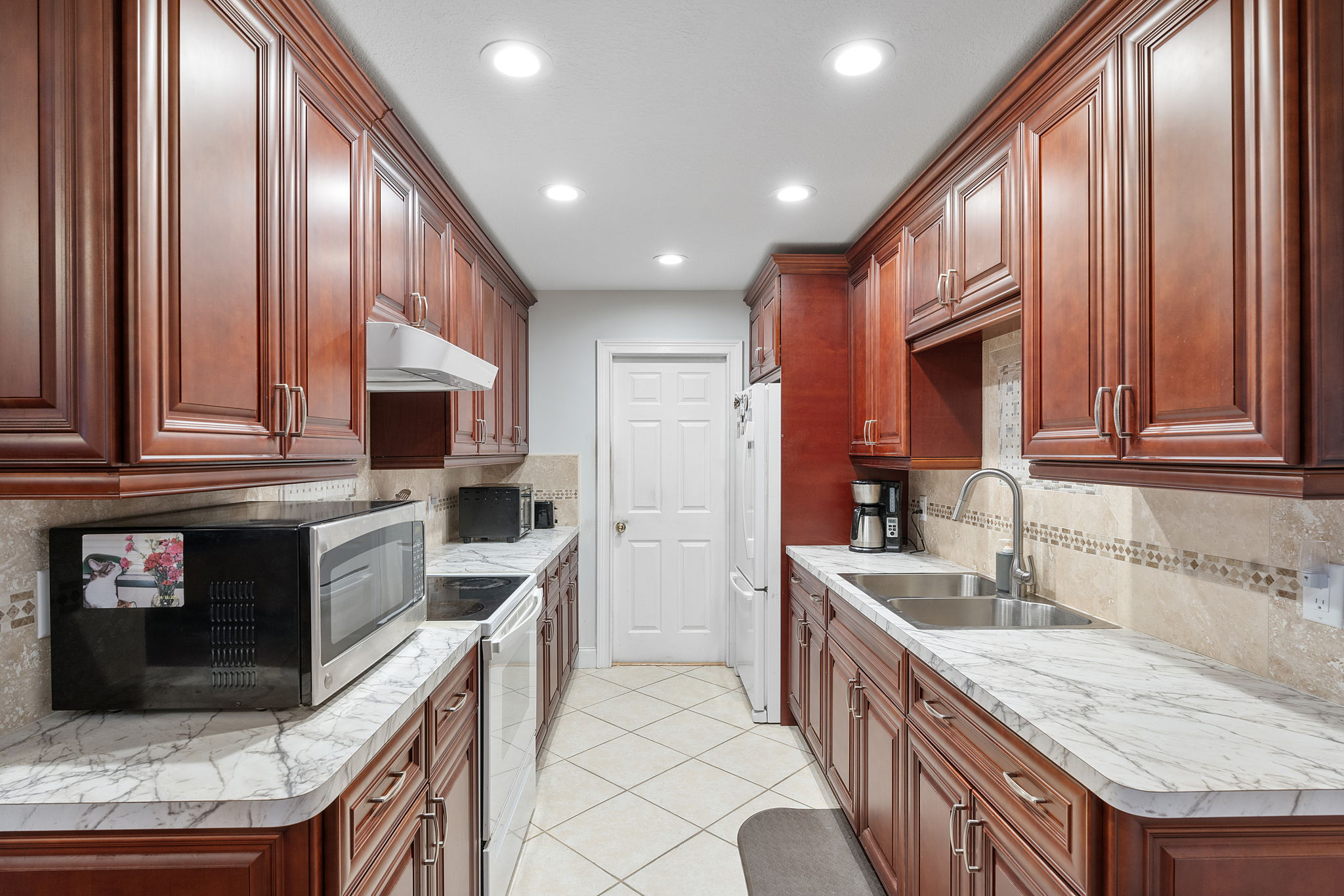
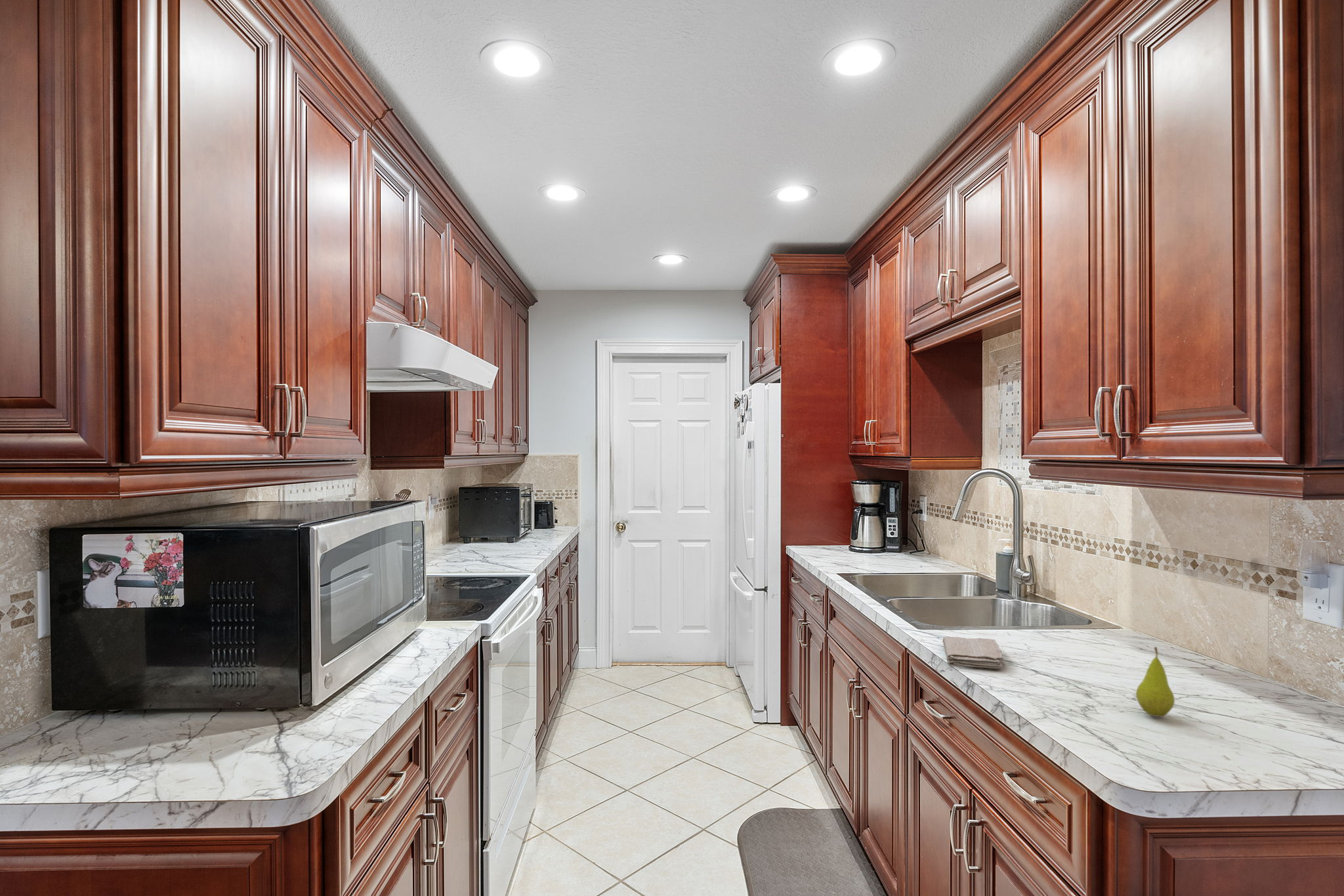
+ washcloth [942,636,1003,670]
+ fruit [1135,646,1175,718]
